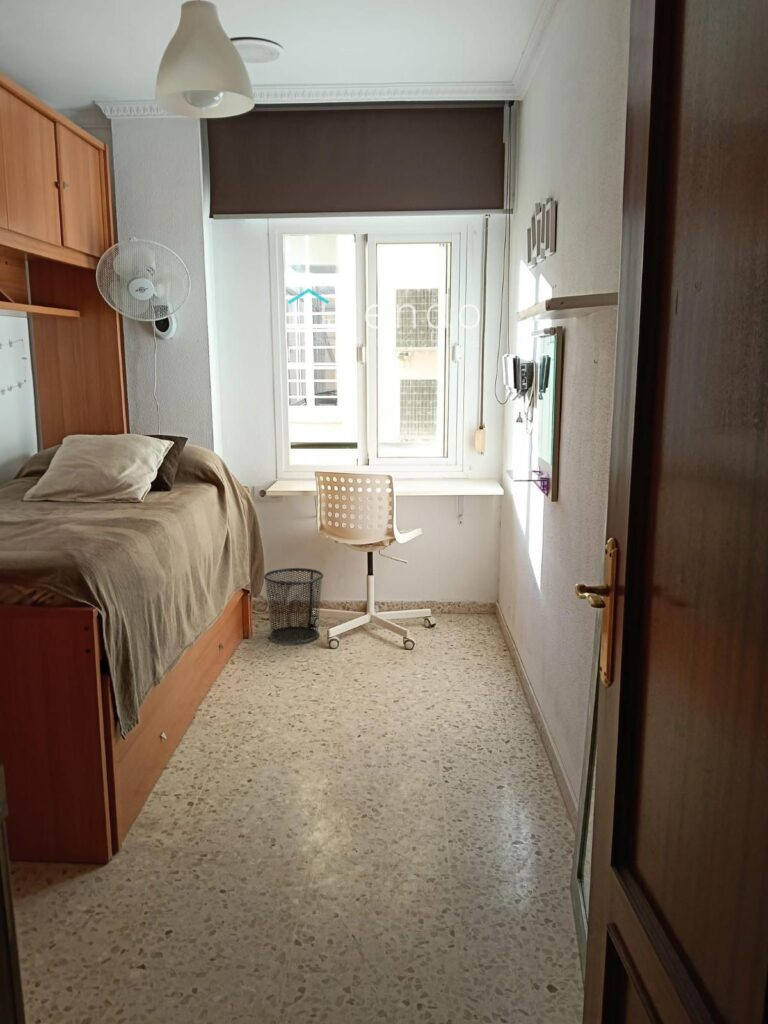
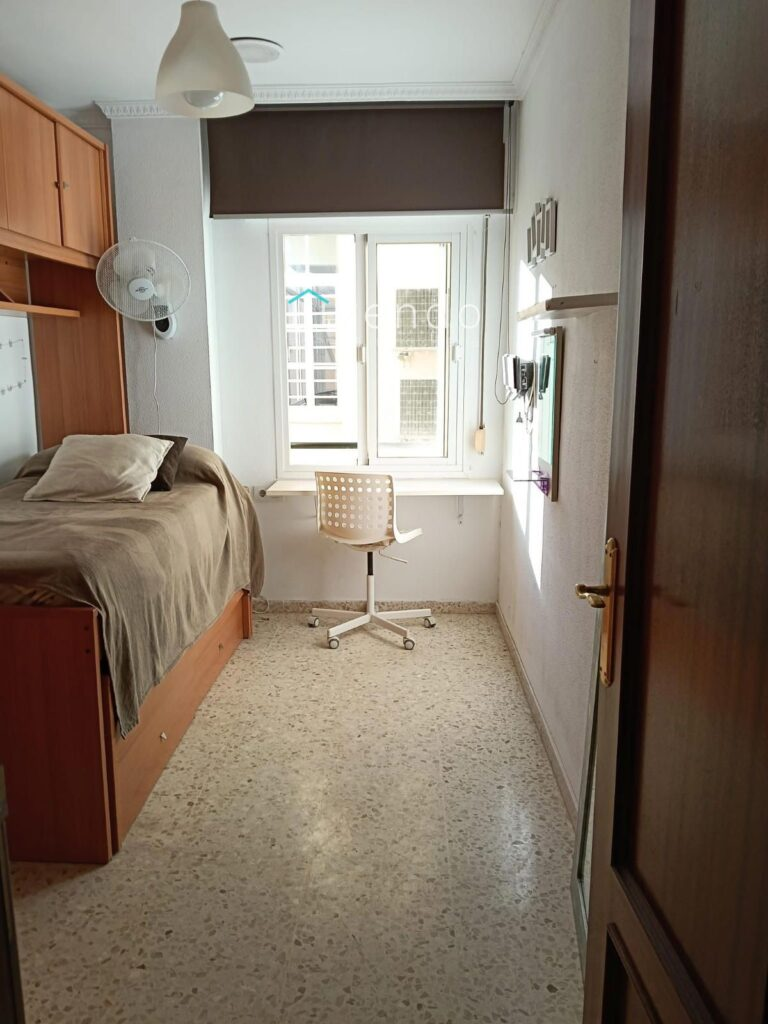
- waste bin [263,567,325,645]
